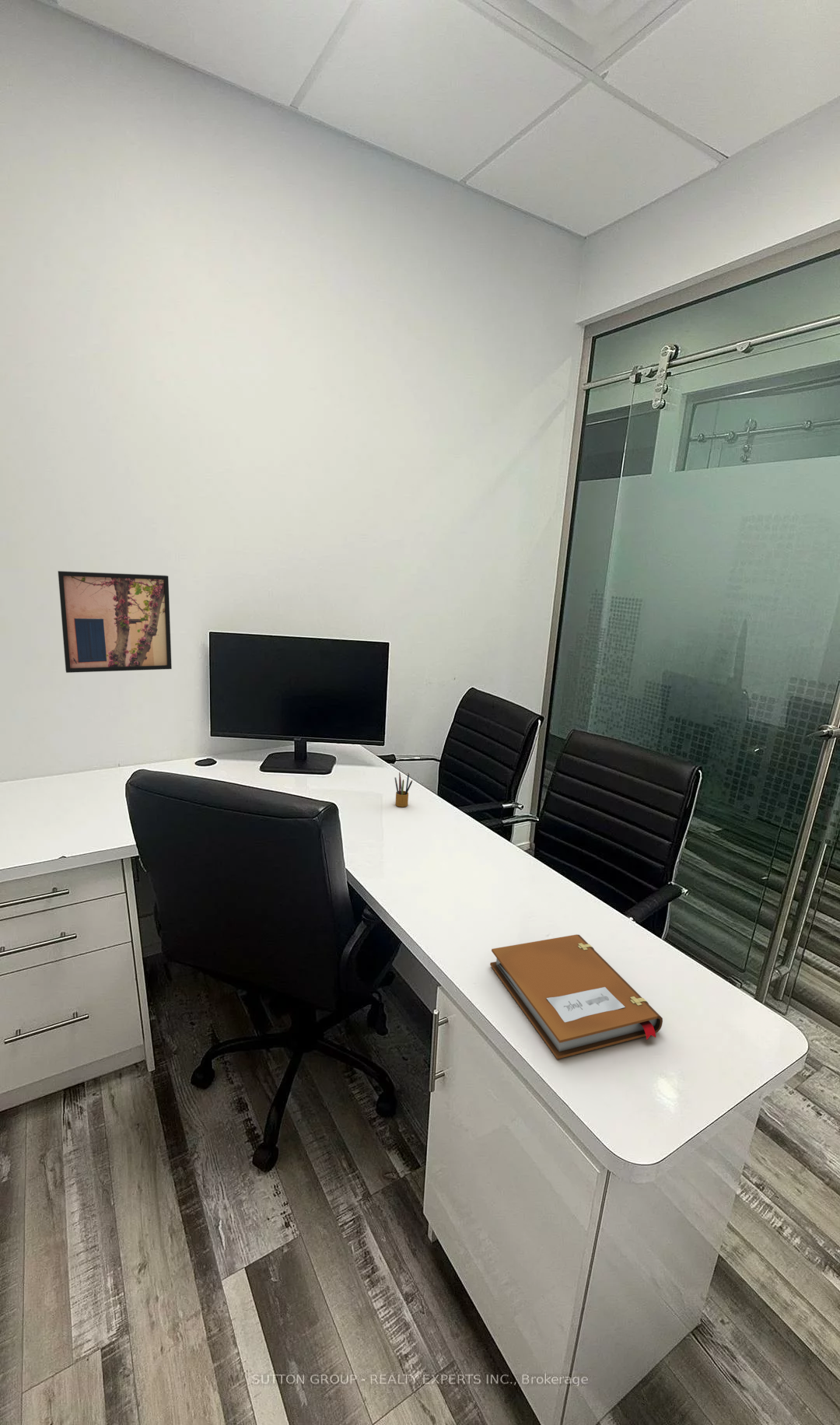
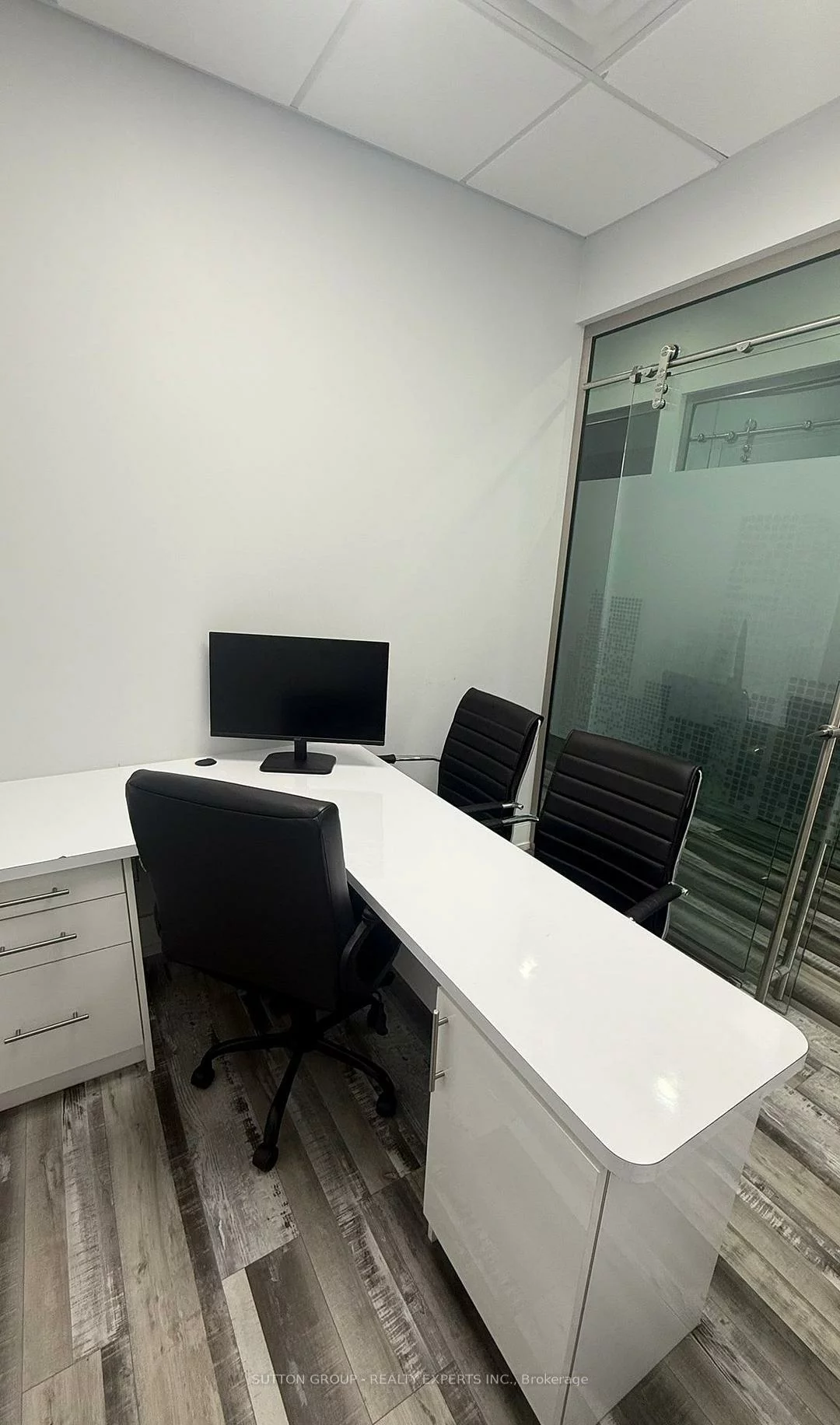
- pencil box [394,771,413,807]
- wall art [58,570,172,674]
- notebook [489,933,663,1060]
